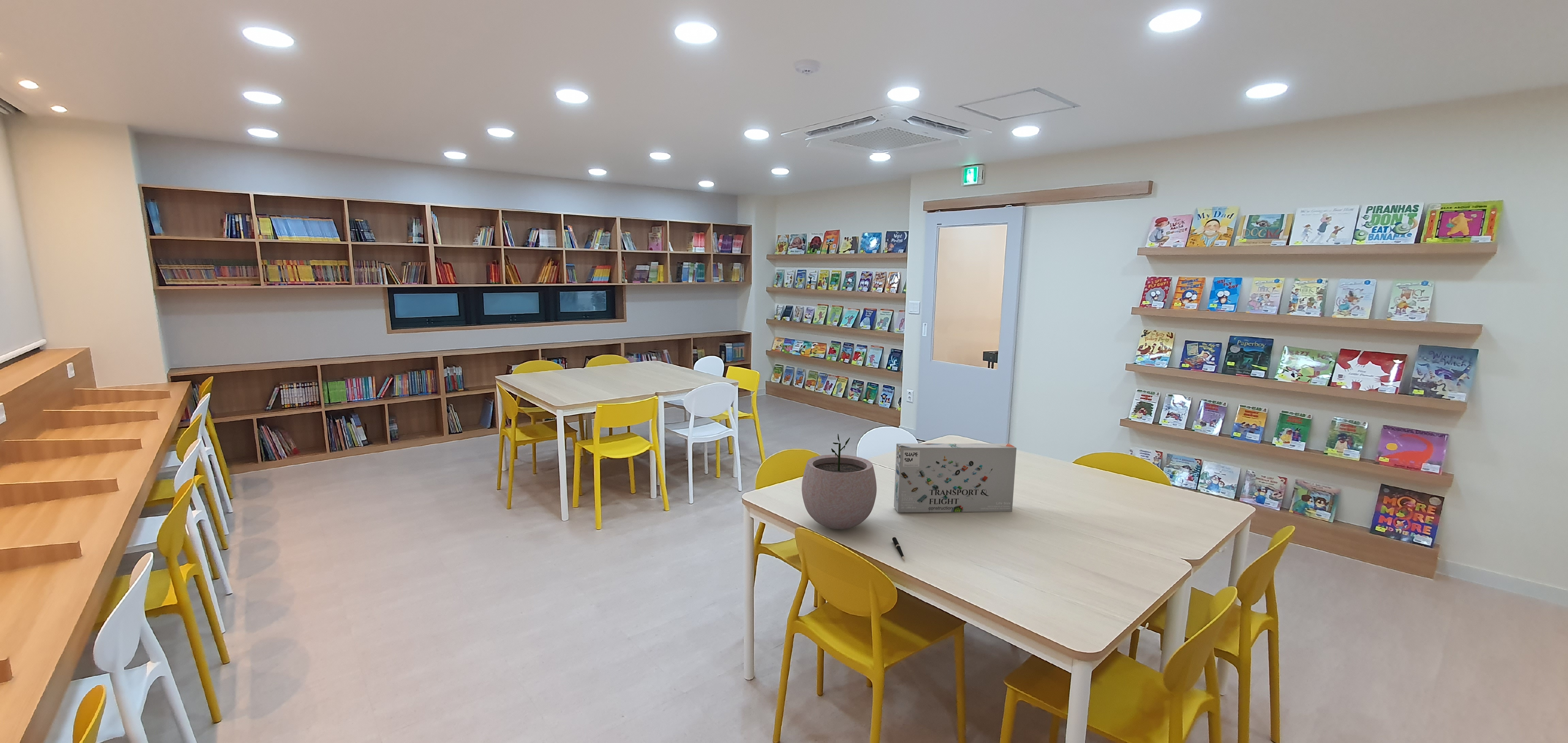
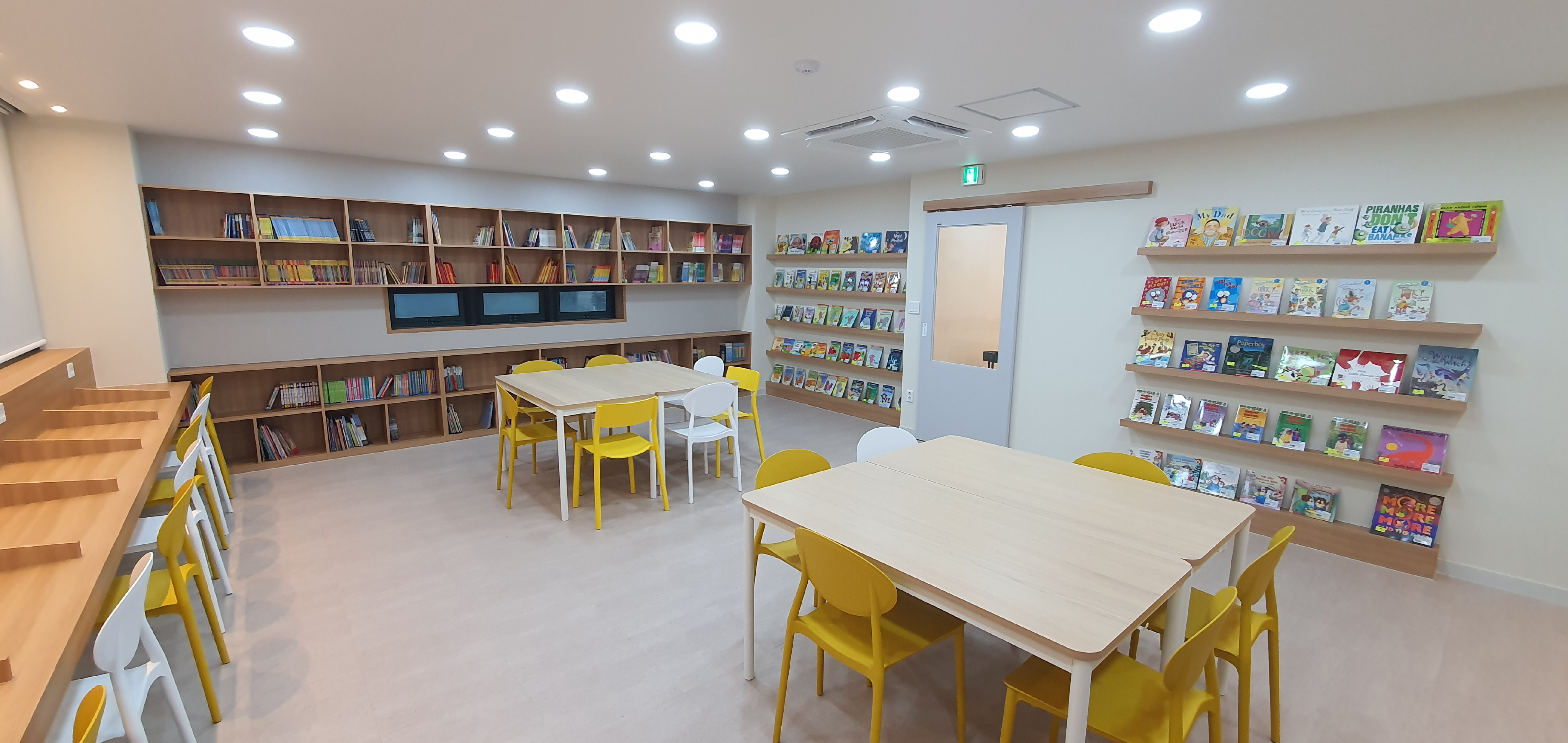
- toy set box [893,443,1017,513]
- plant pot [801,433,877,530]
- pen [892,537,905,561]
